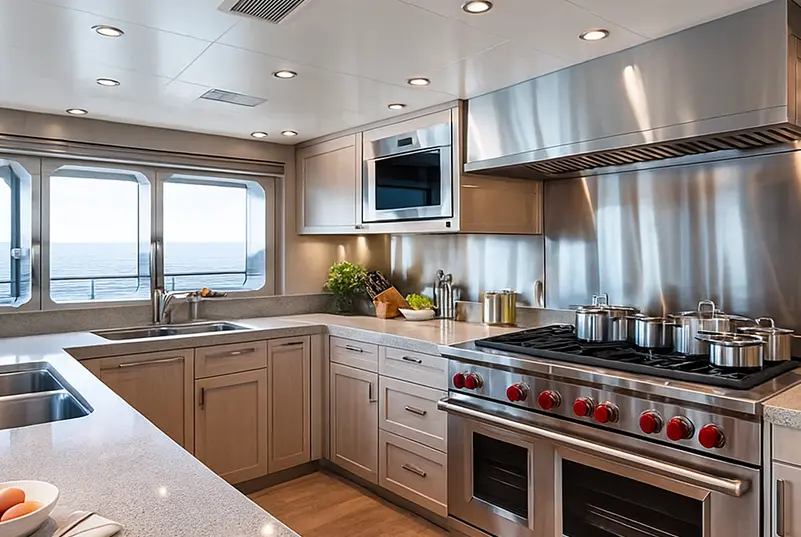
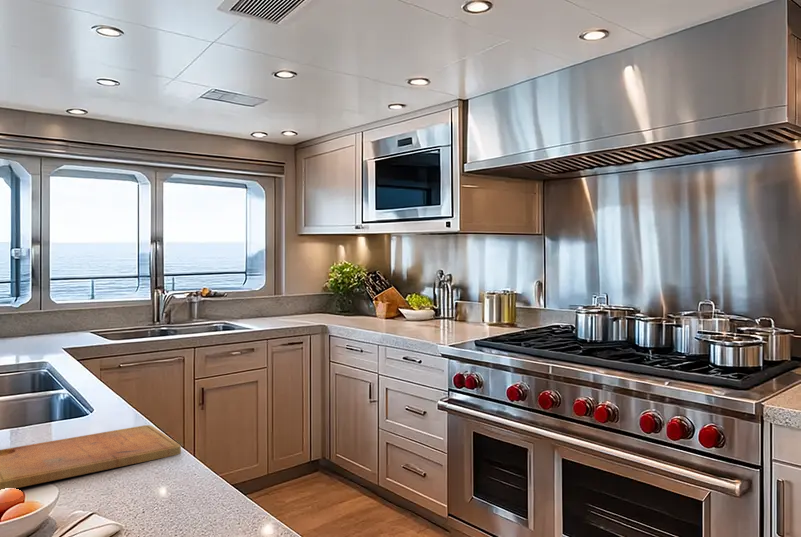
+ cutting board [0,424,182,491]
